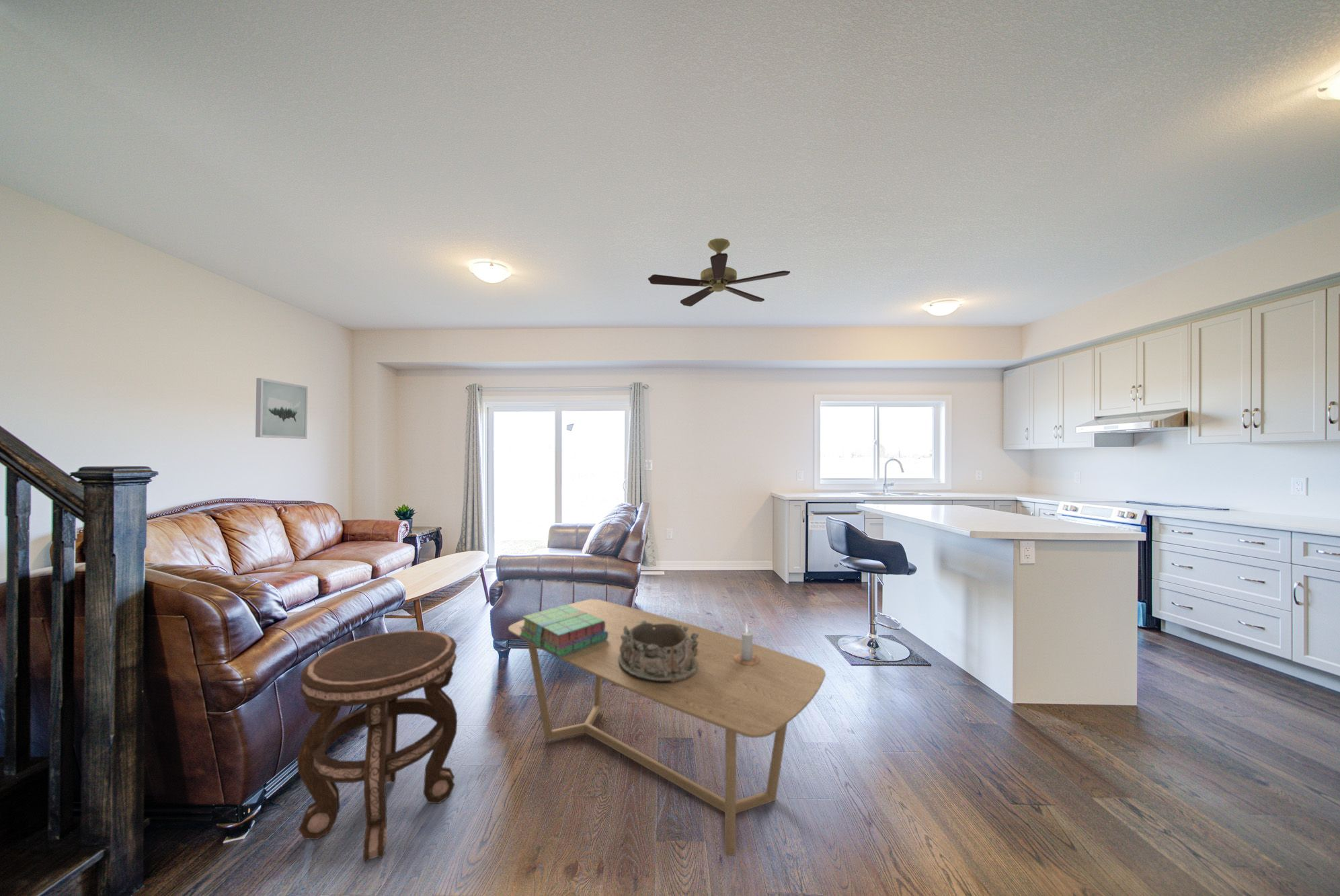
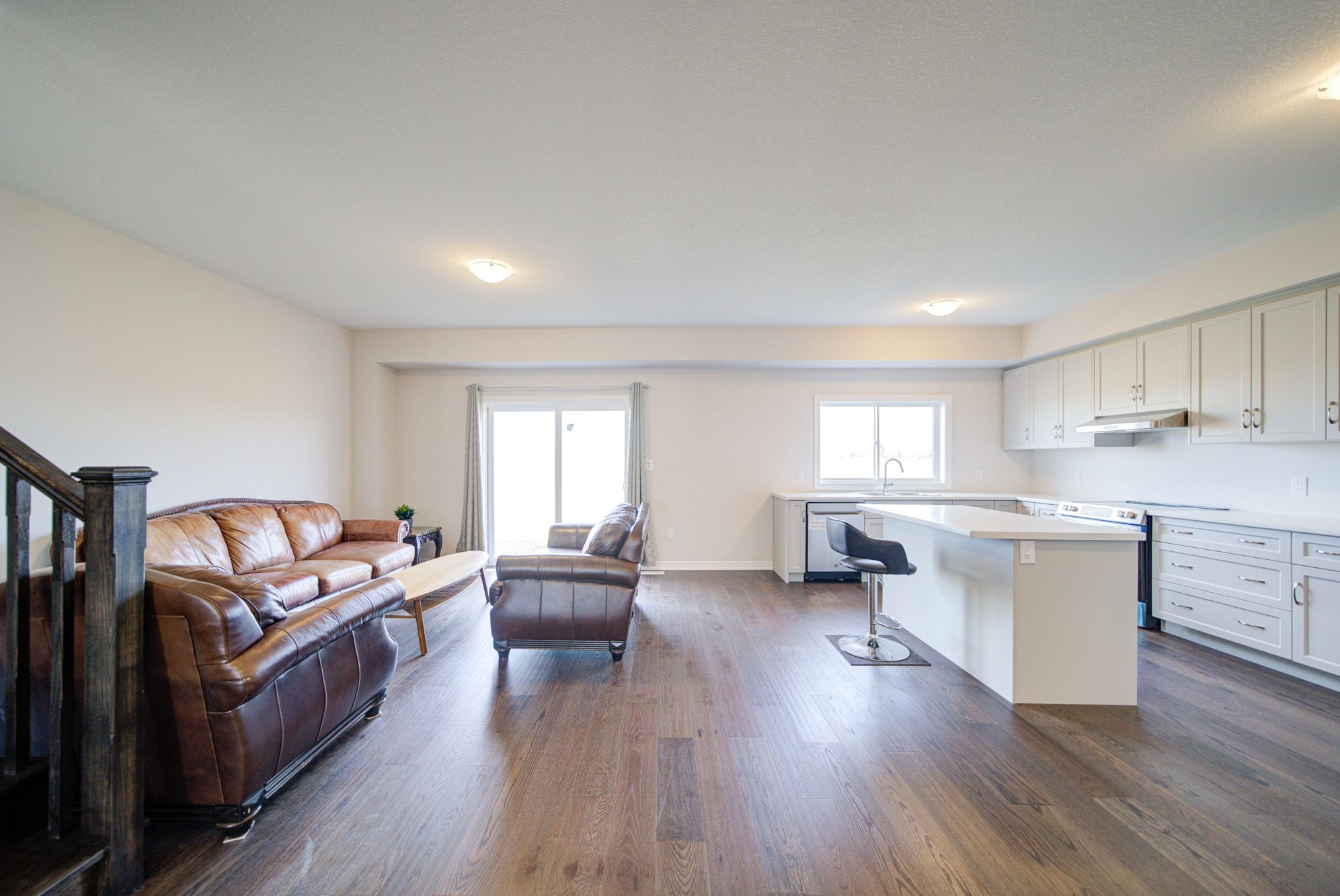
- coffee table [508,599,826,856]
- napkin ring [619,620,699,683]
- stack of books [519,604,608,657]
- ceiling fan [647,237,791,307]
- candle [734,622,760,665]
- wall art [255,377,309,440]
- side table [297,629,458,864]
